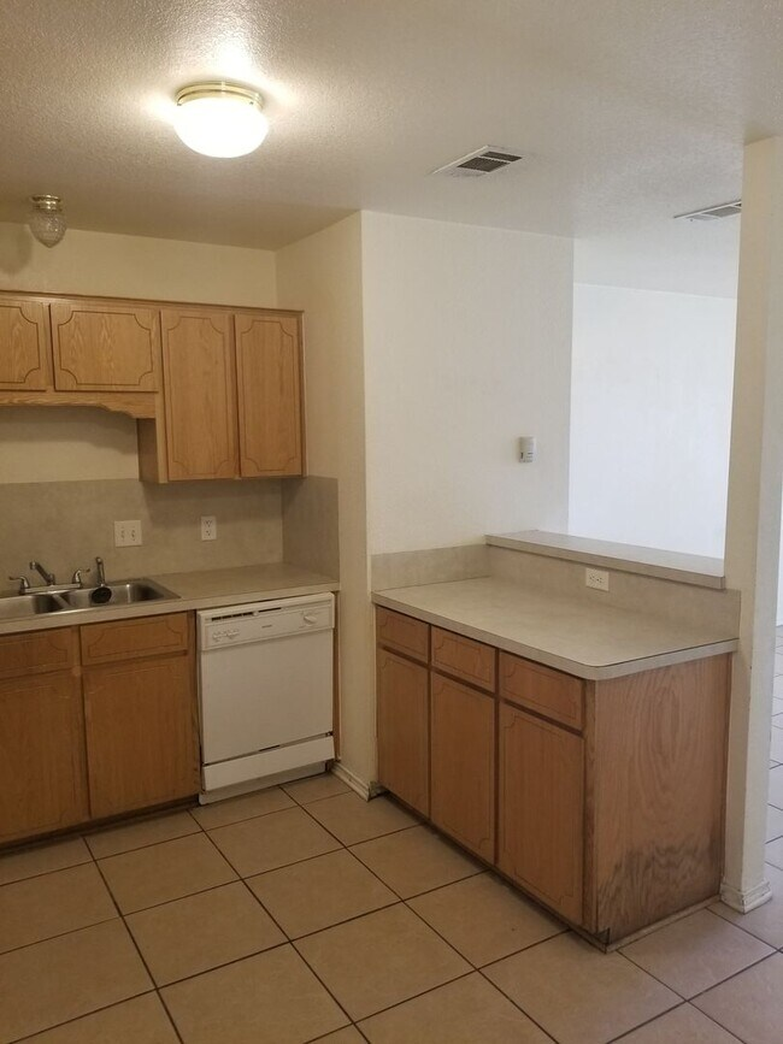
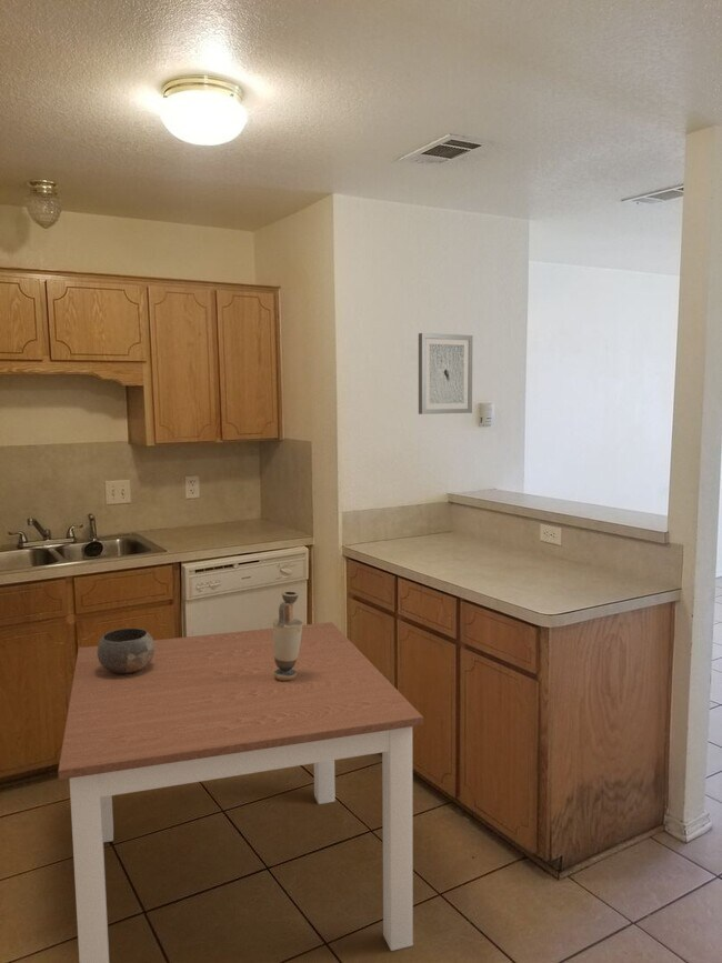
+ wall art [418,332,473,415]
+ dining table [57,621,424,963]
+ bowl [97,626,154,674]
+ vase [272,590,303,681]
